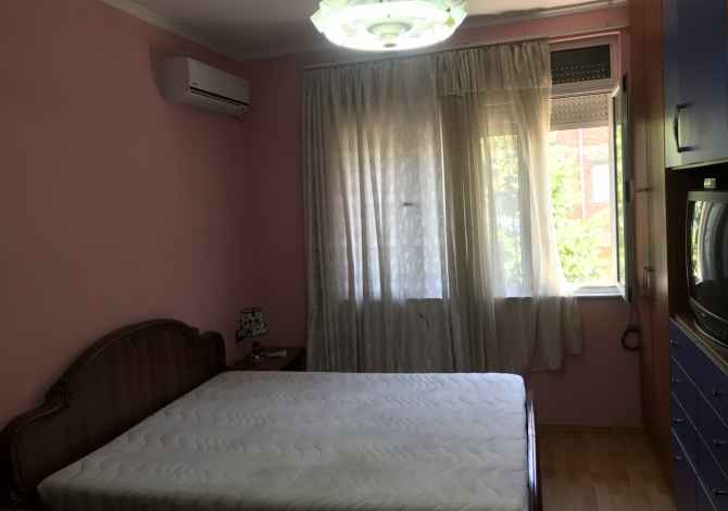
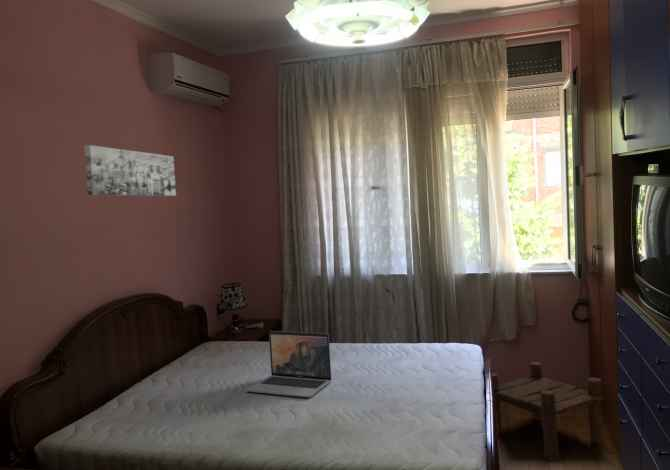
+ wall art [83,144,177,197]
+ stool [491,361,605,462]
+ laptop [246,330,332,398]
